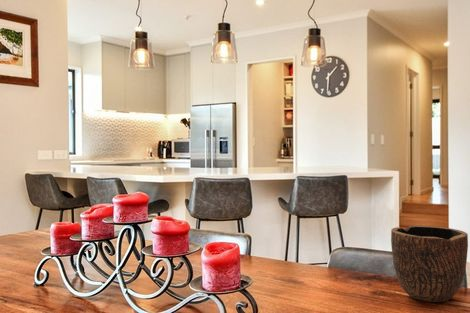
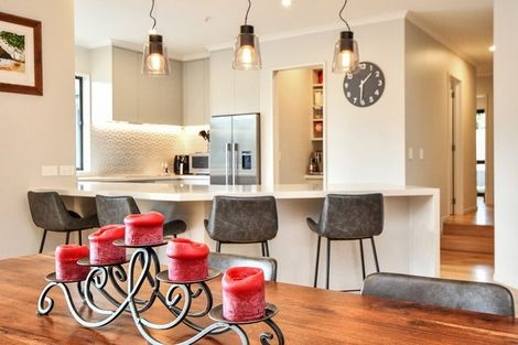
- bowl [390,225,469,303]
